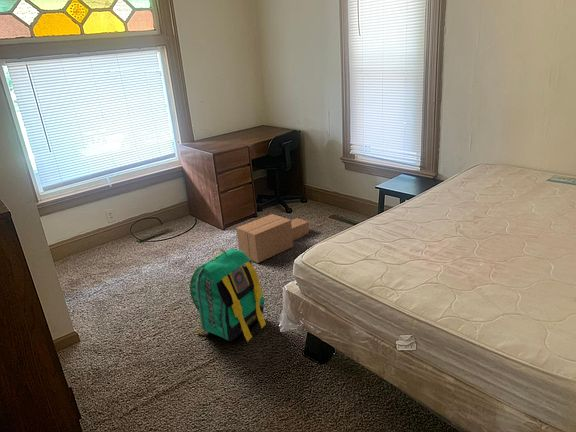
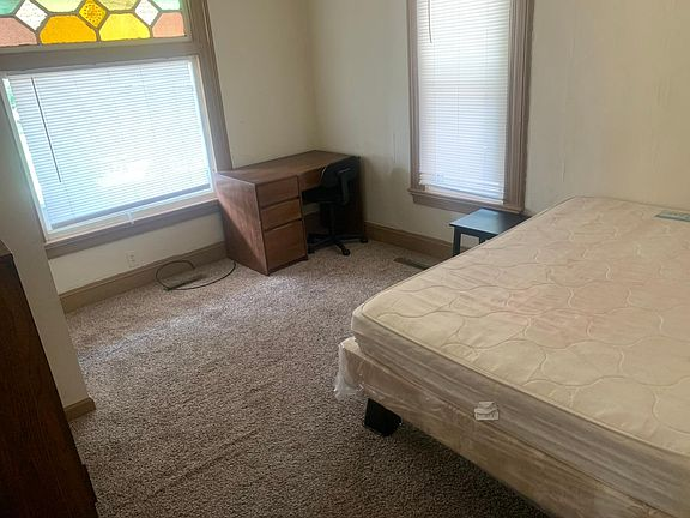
- cardboard box [235,213,310,264]
- backpack [189,248,267,343]
